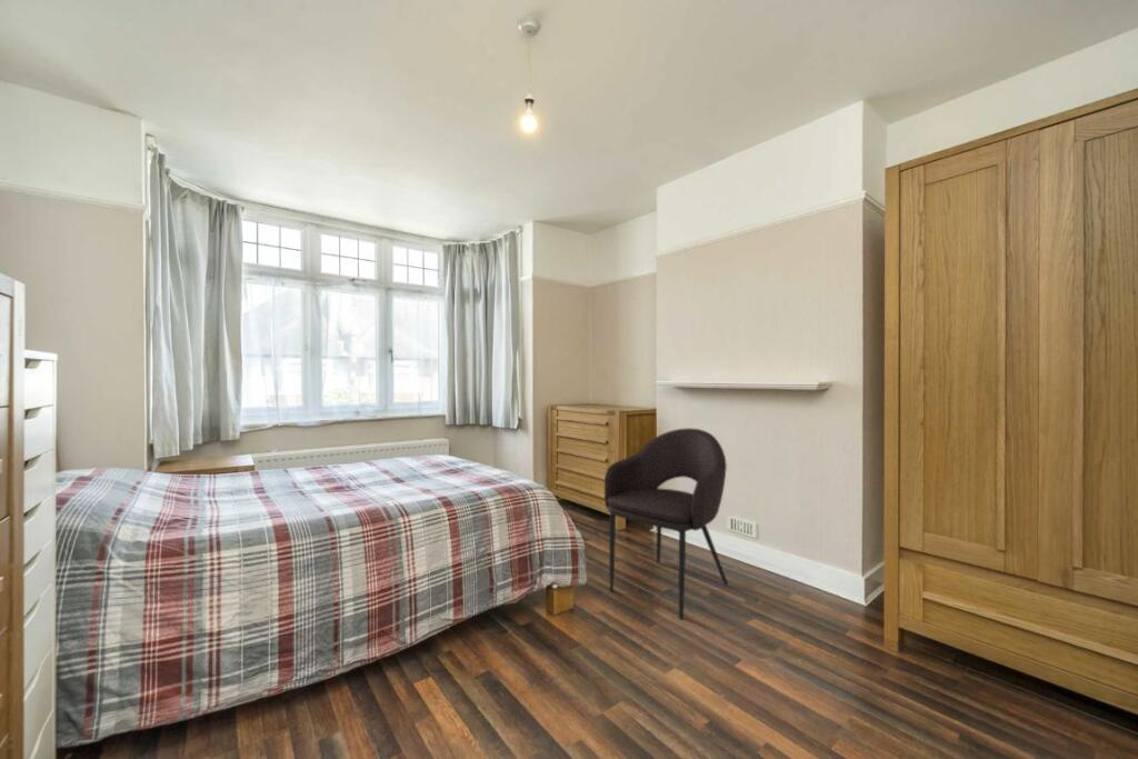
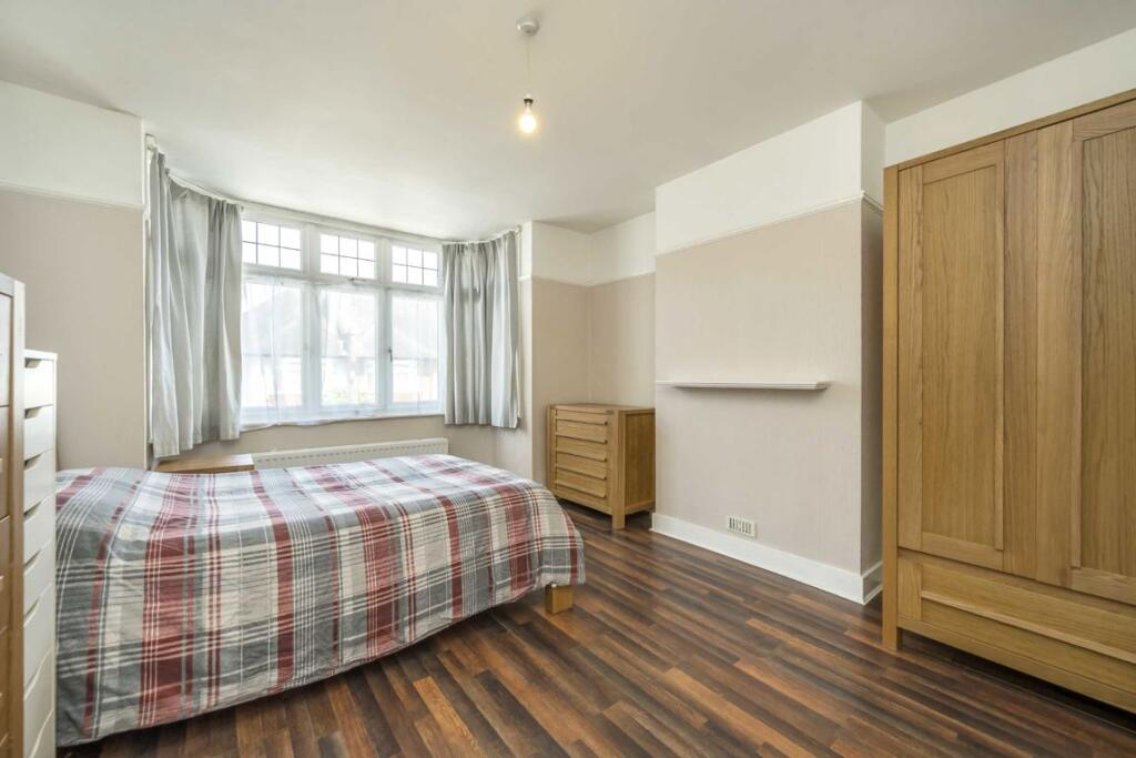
- armchair [603,427,729,620]
